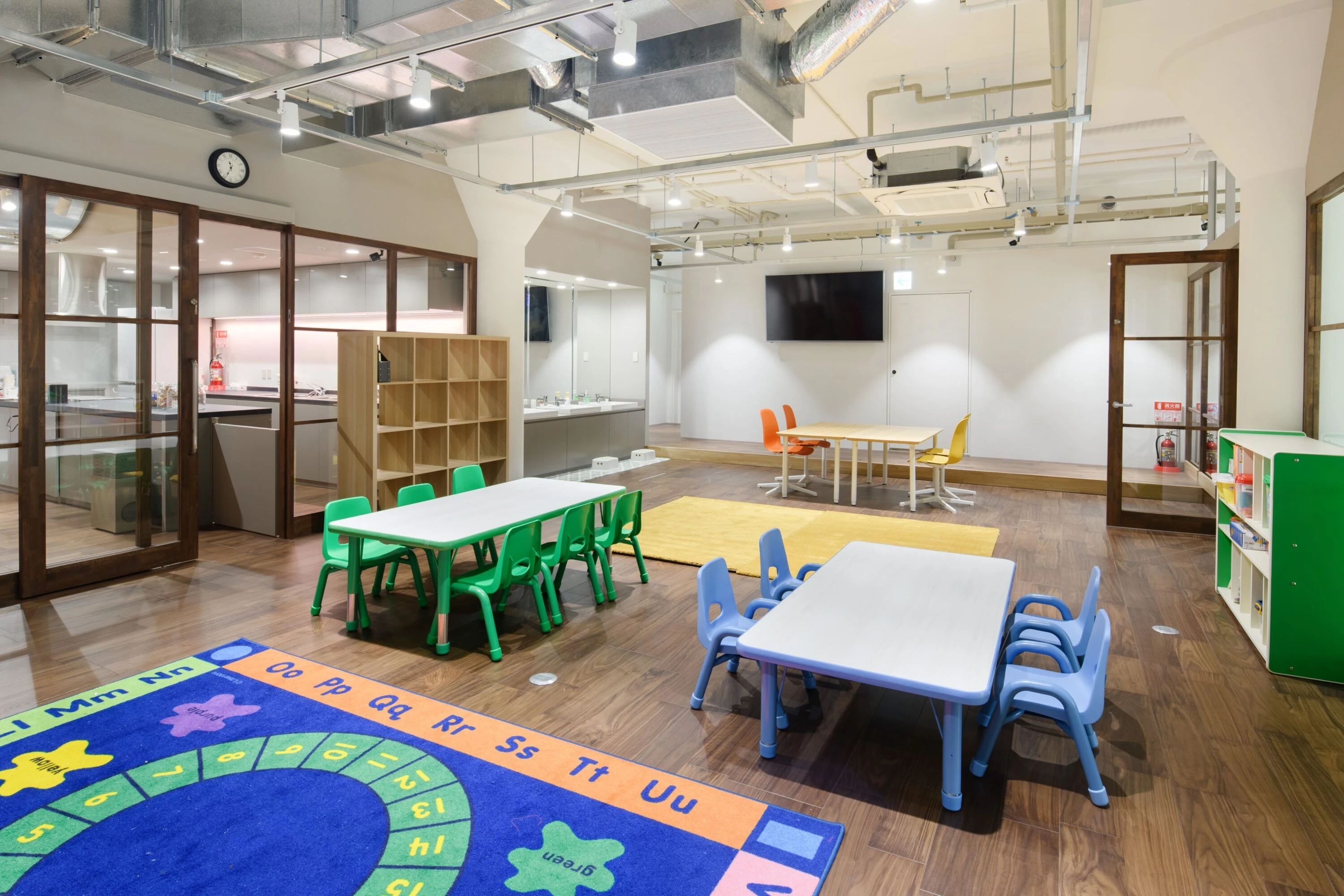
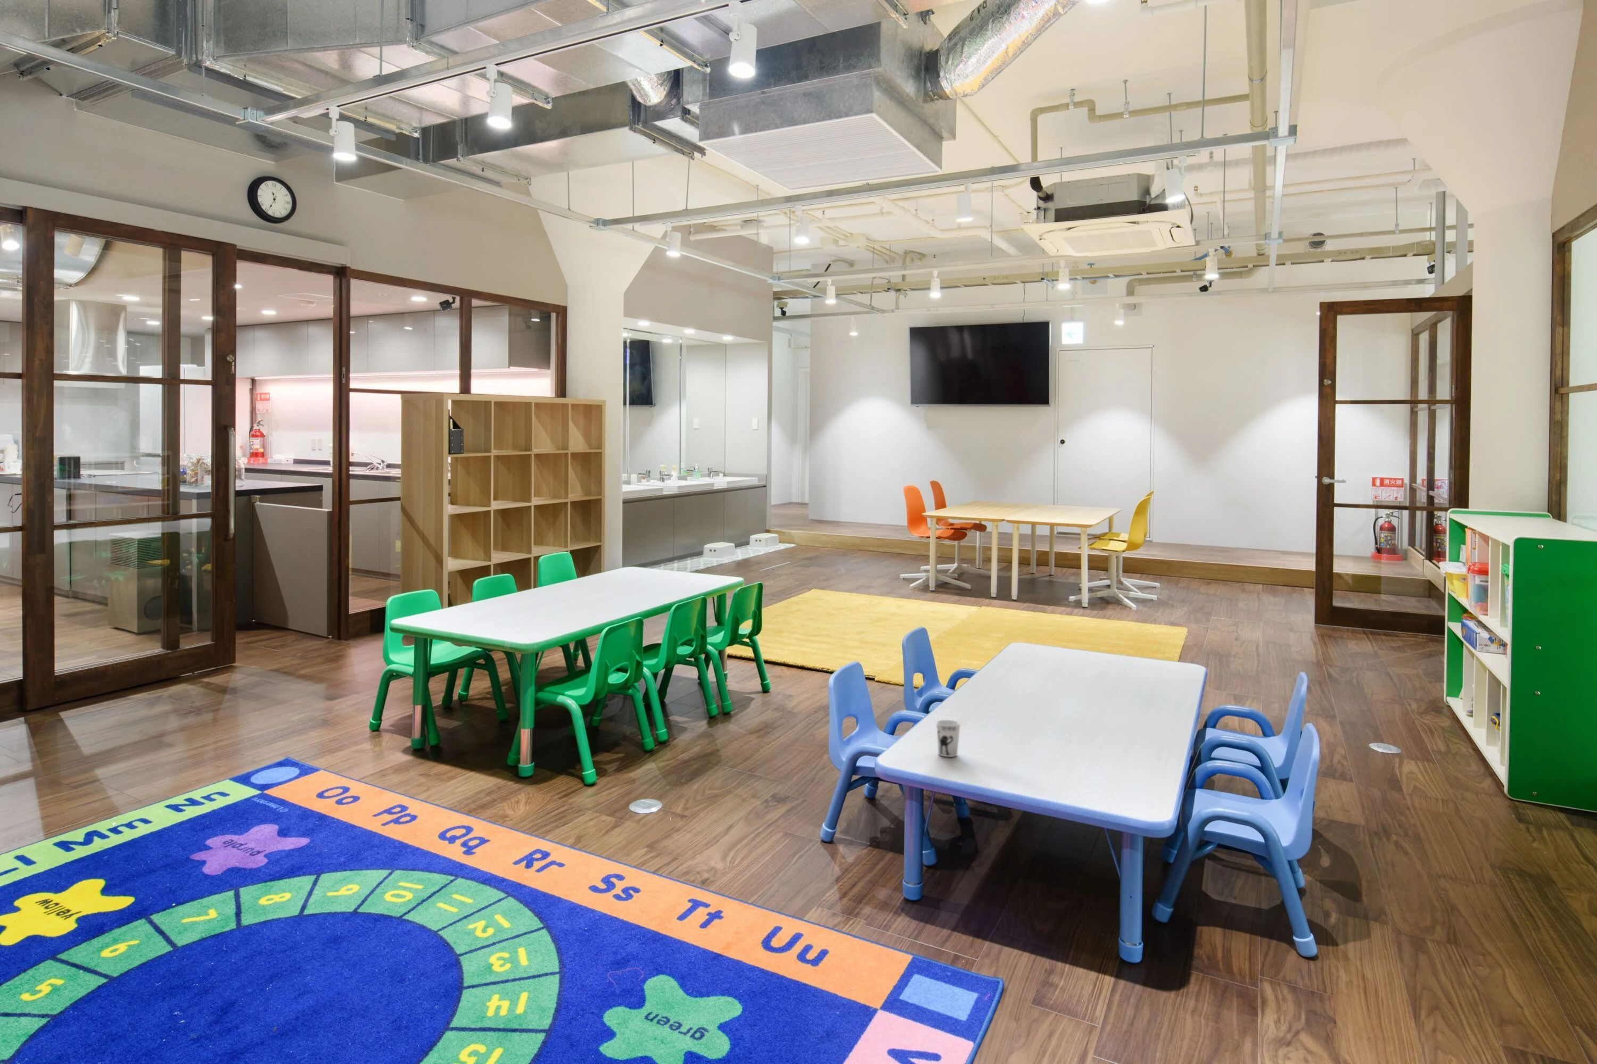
+ cup [936,720,961,758]
